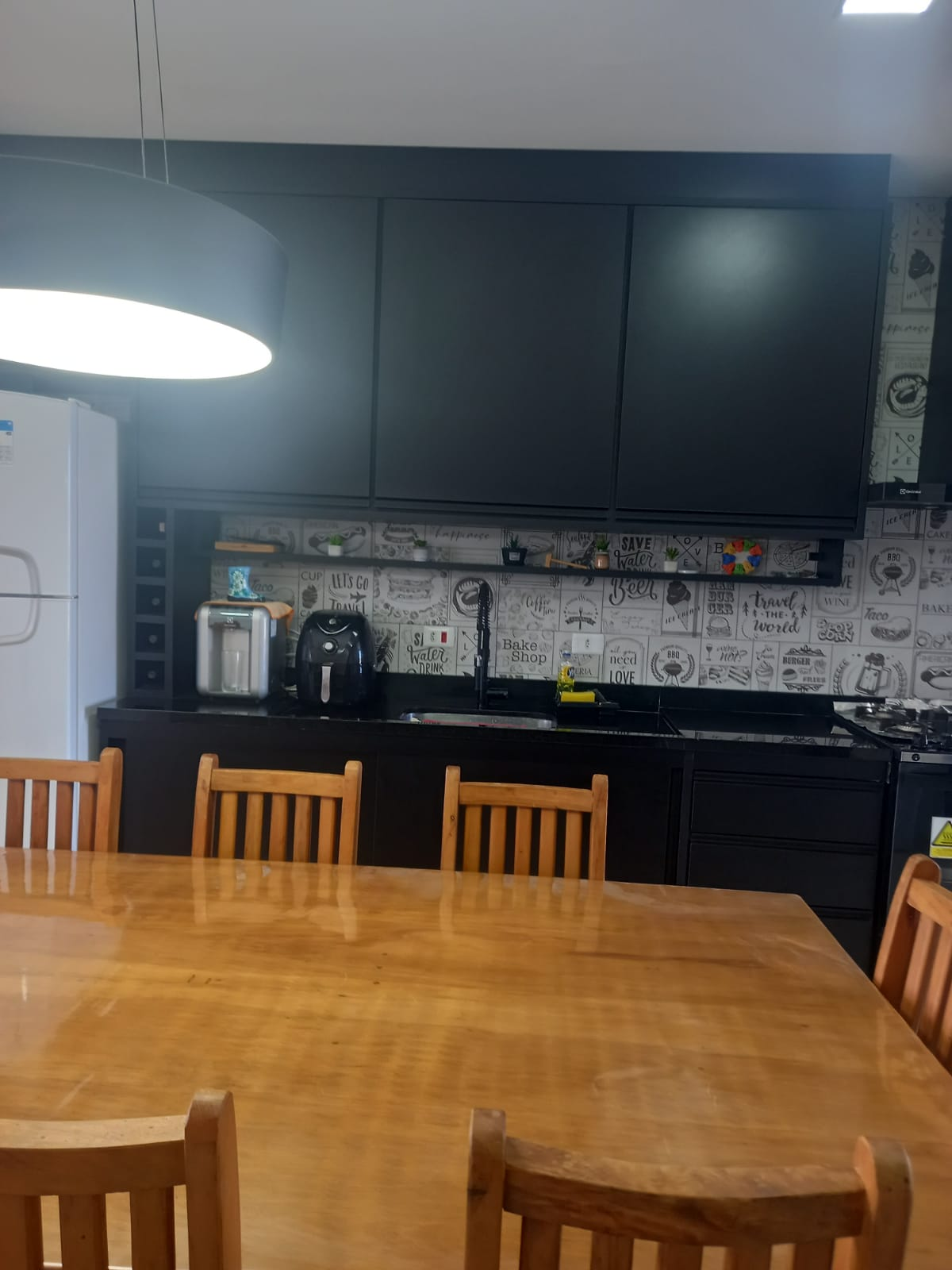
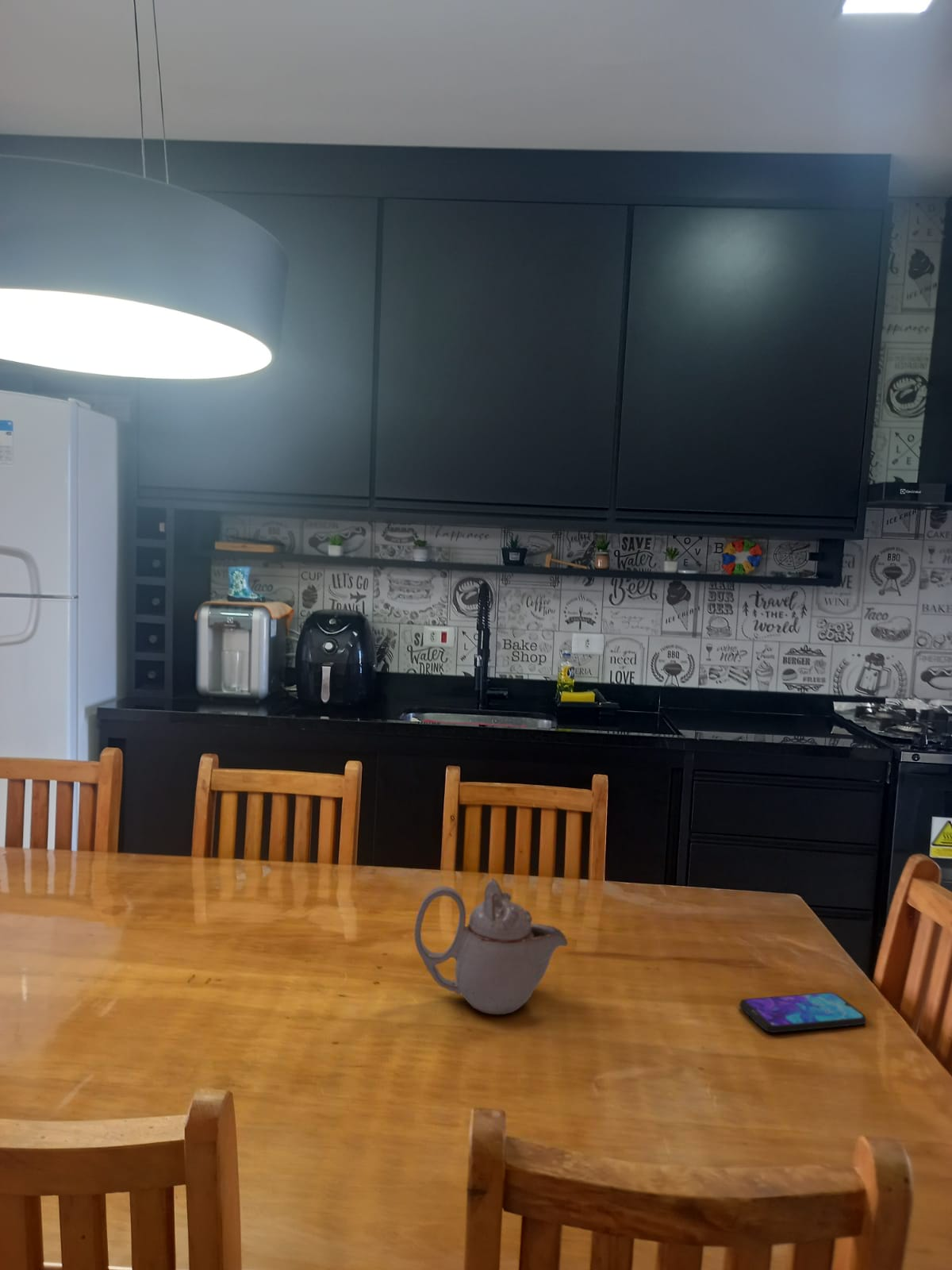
+ teapot [413,878,568,1015]
+ smartphone [739,991,867,1033]
